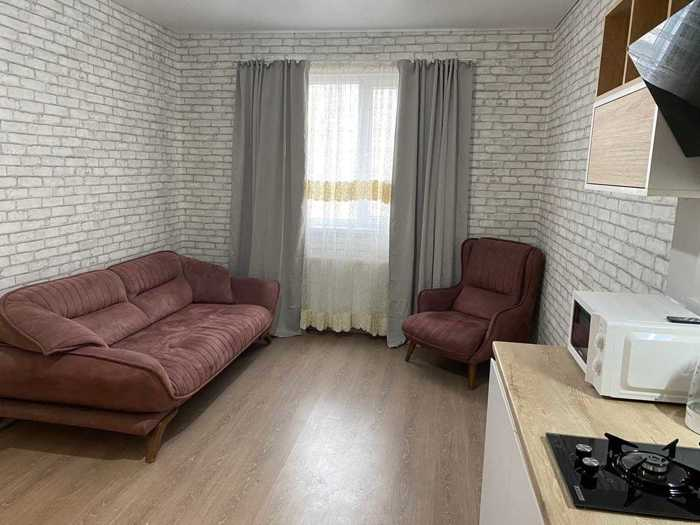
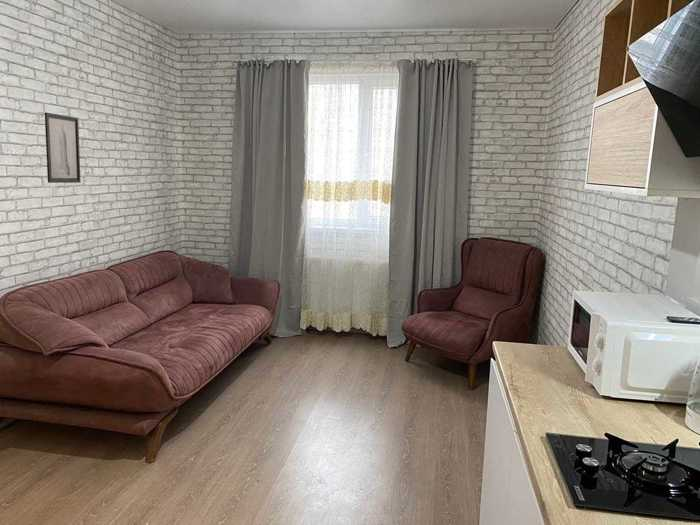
+ wall art [44,111,81,184]
